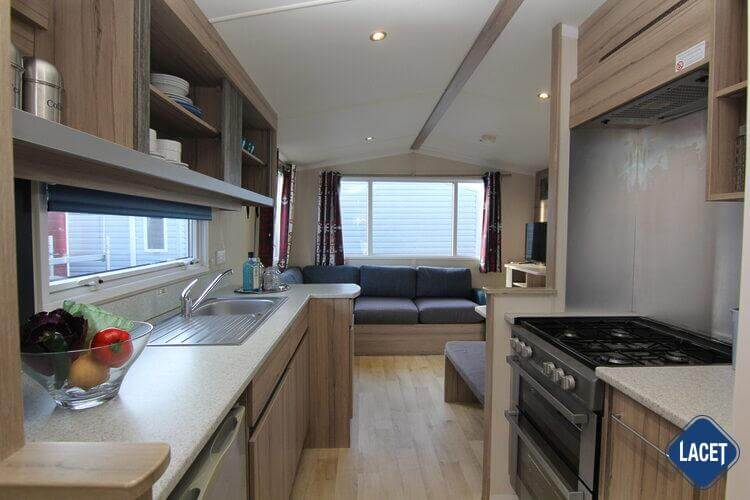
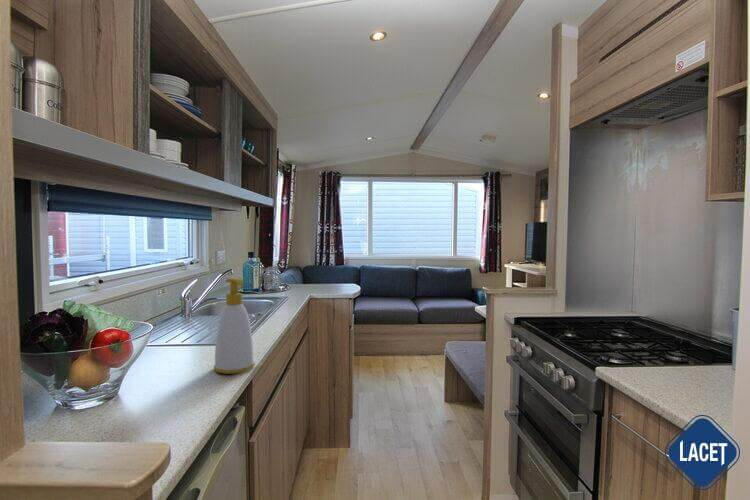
+ soap bottle [213,277,256,375]
